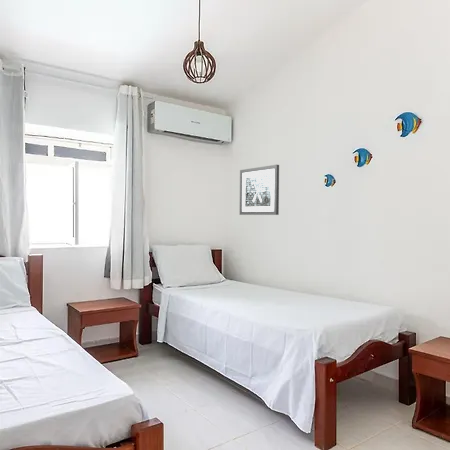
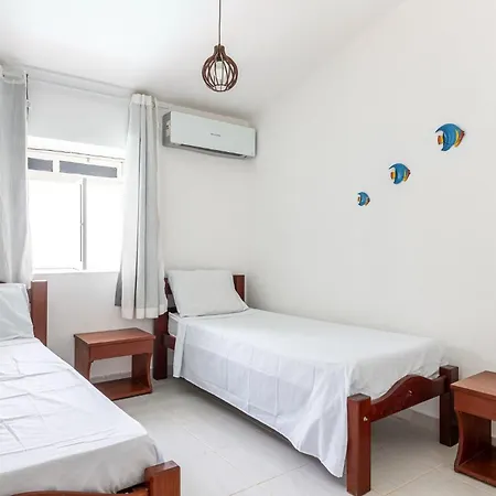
- wall art [239,164,280,216]
